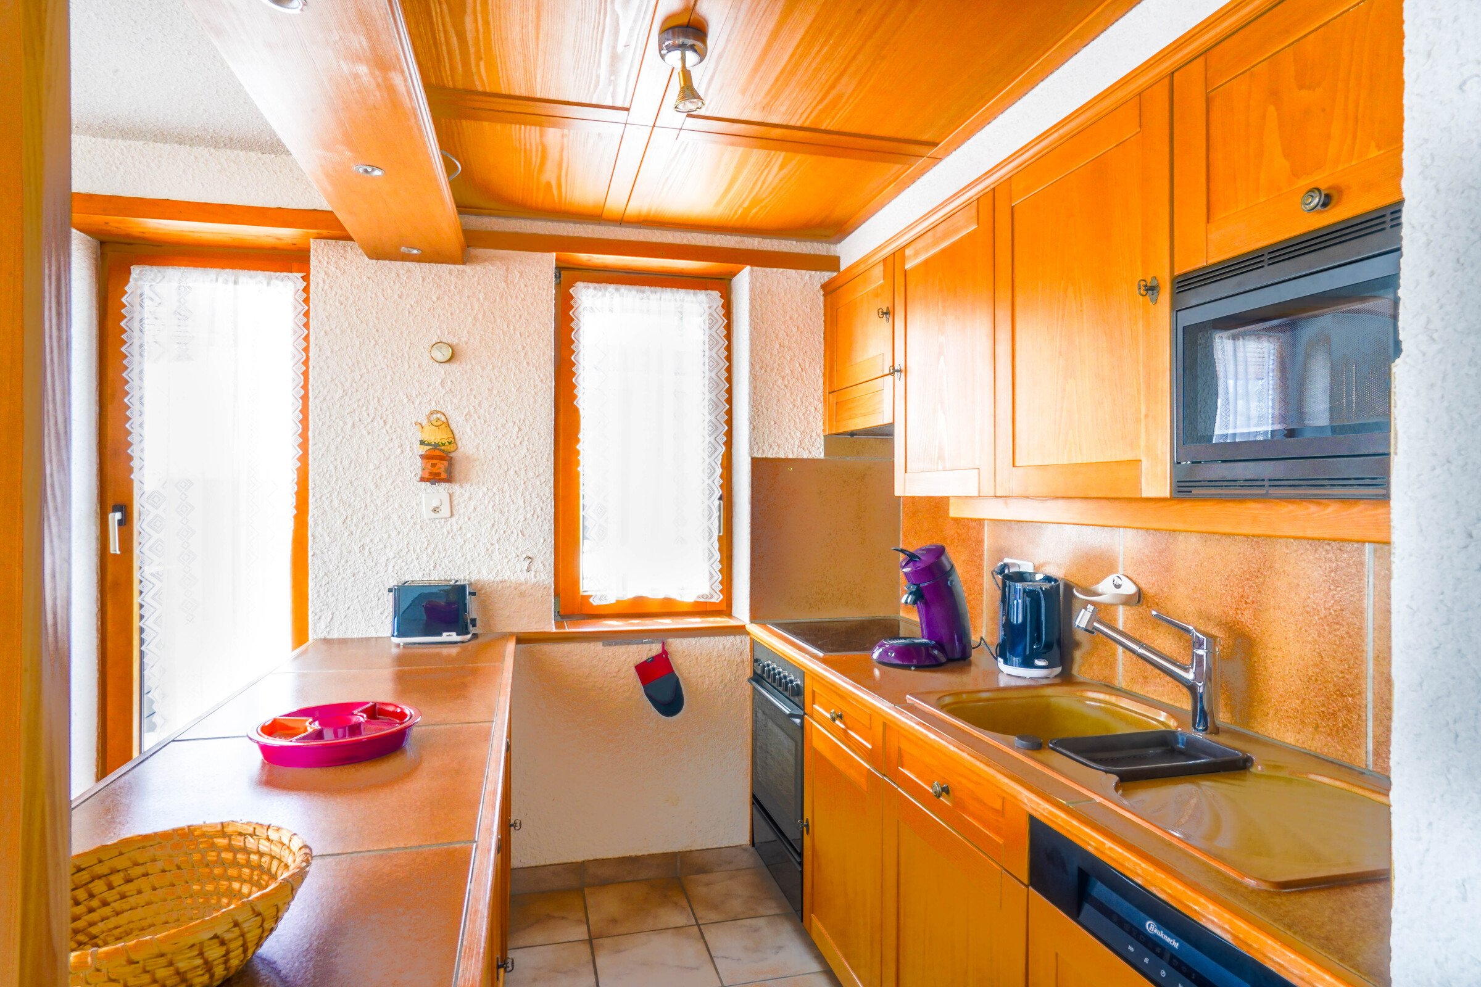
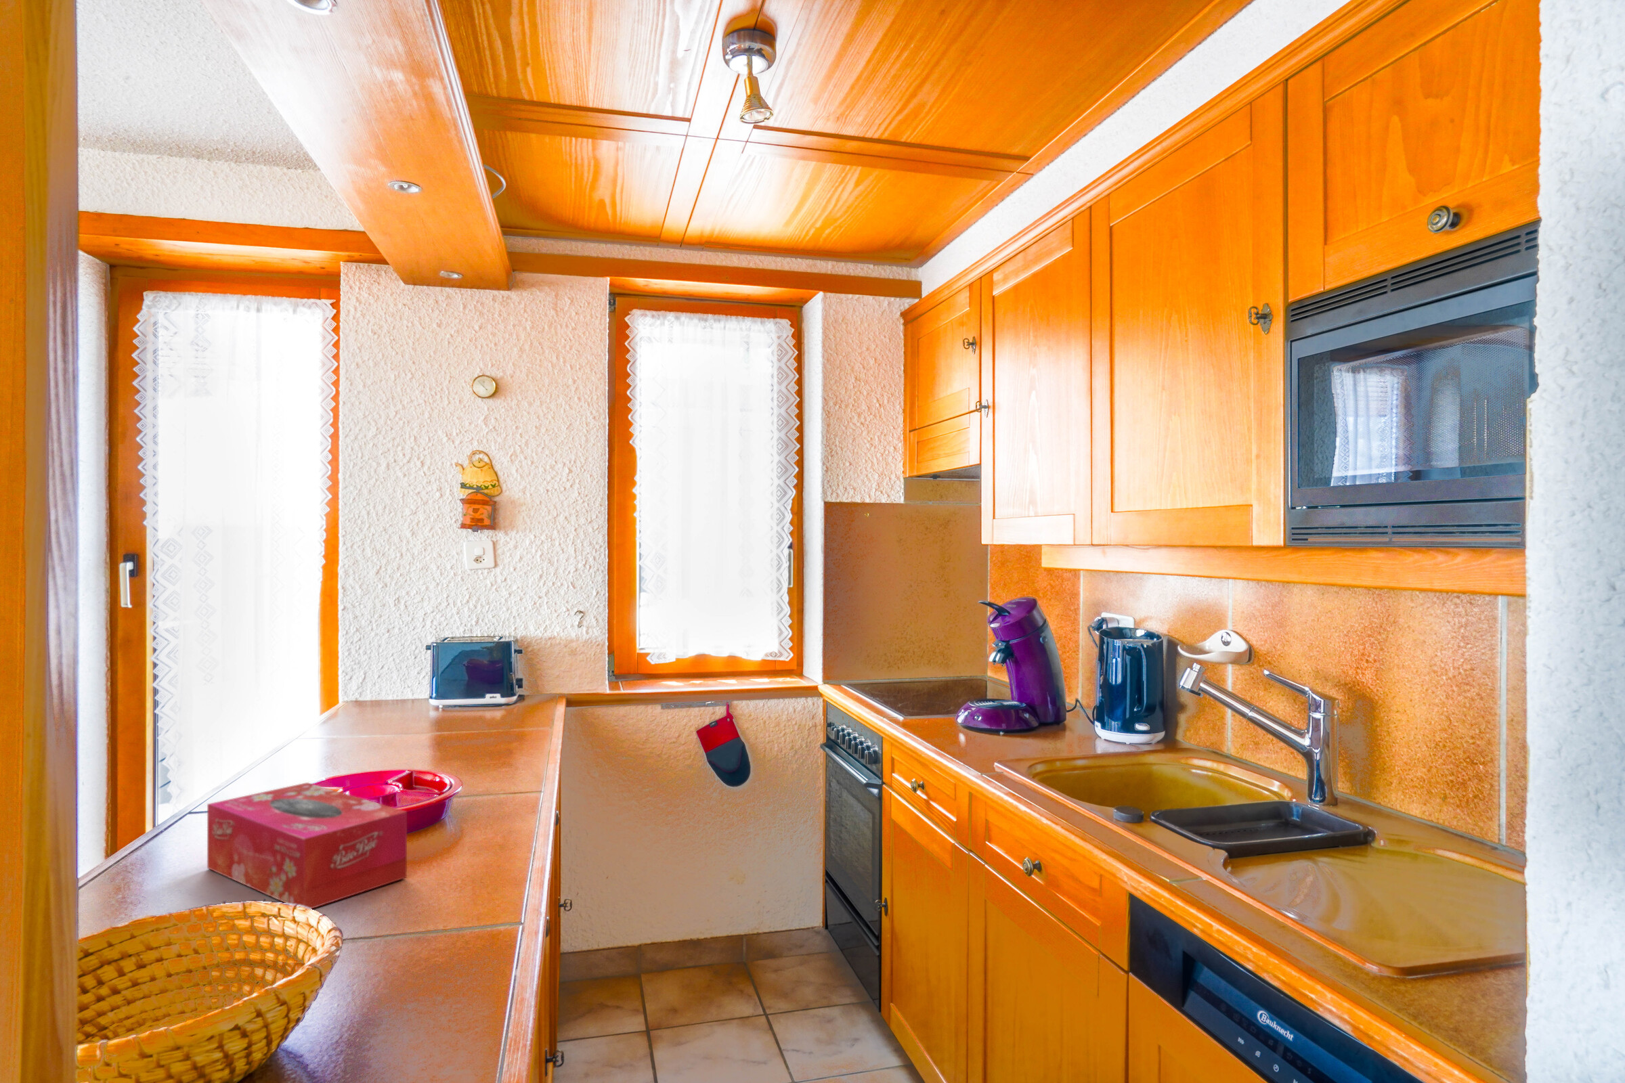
+ tissue box [207,782,407,910]
